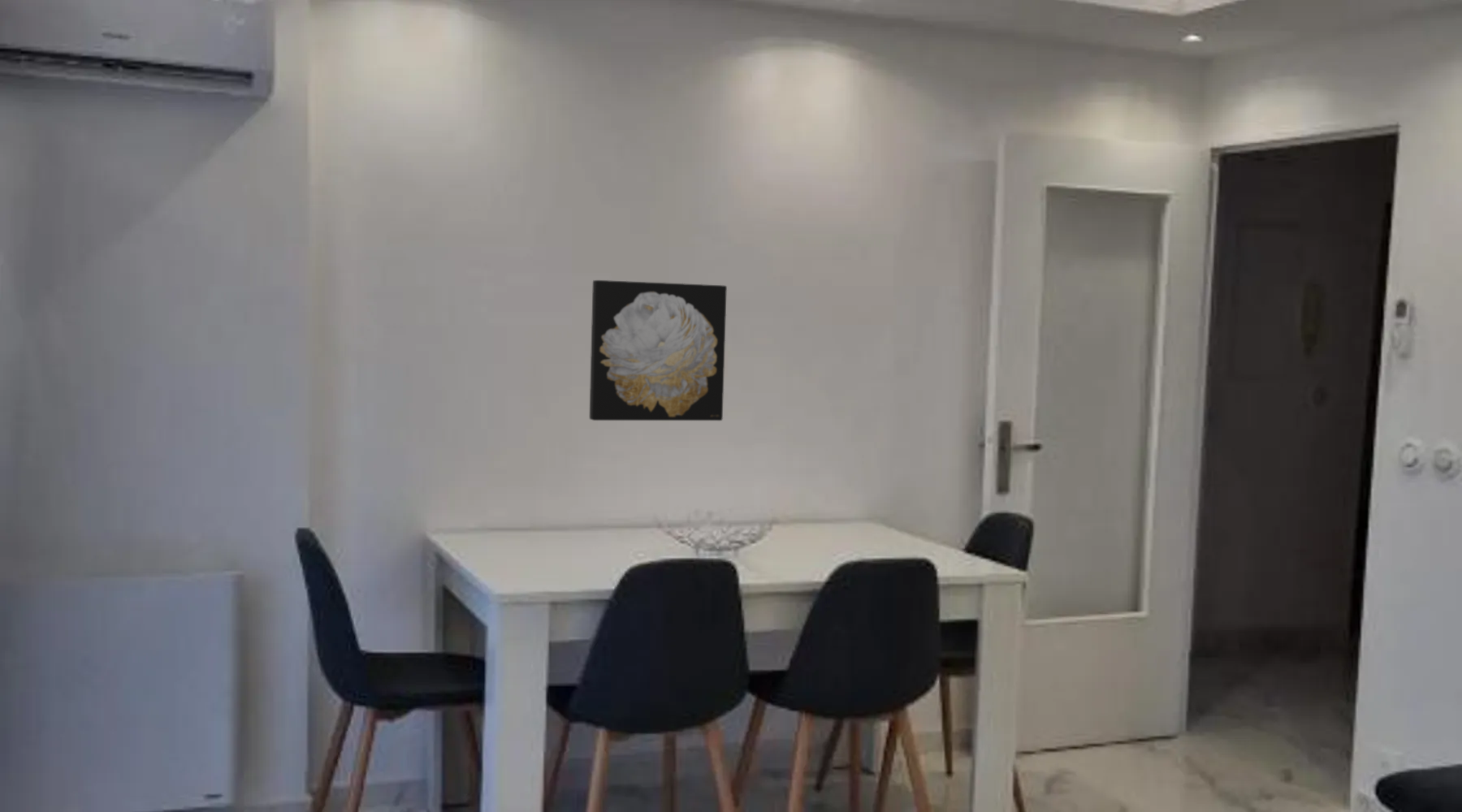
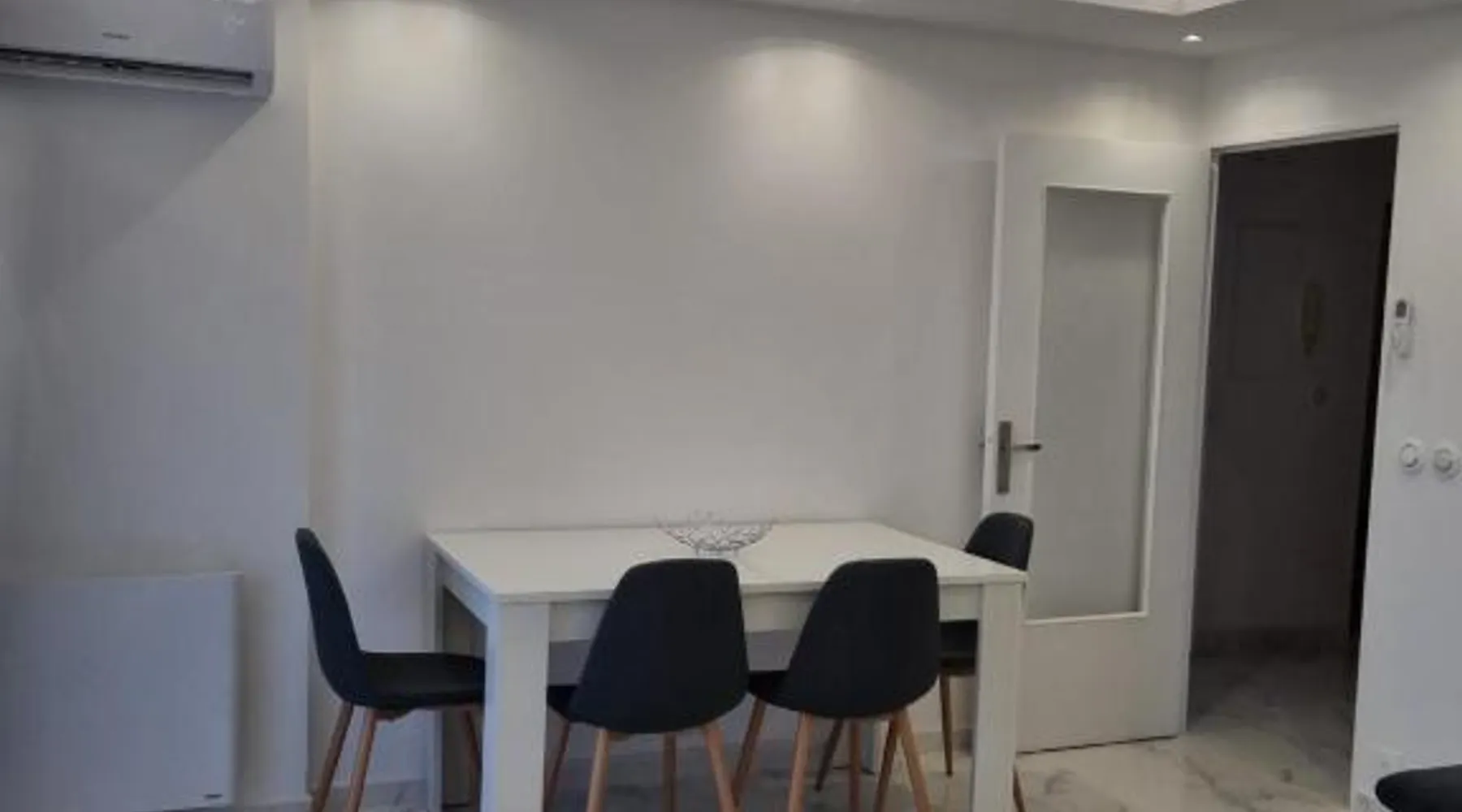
- wall art [589,279,728,421]
